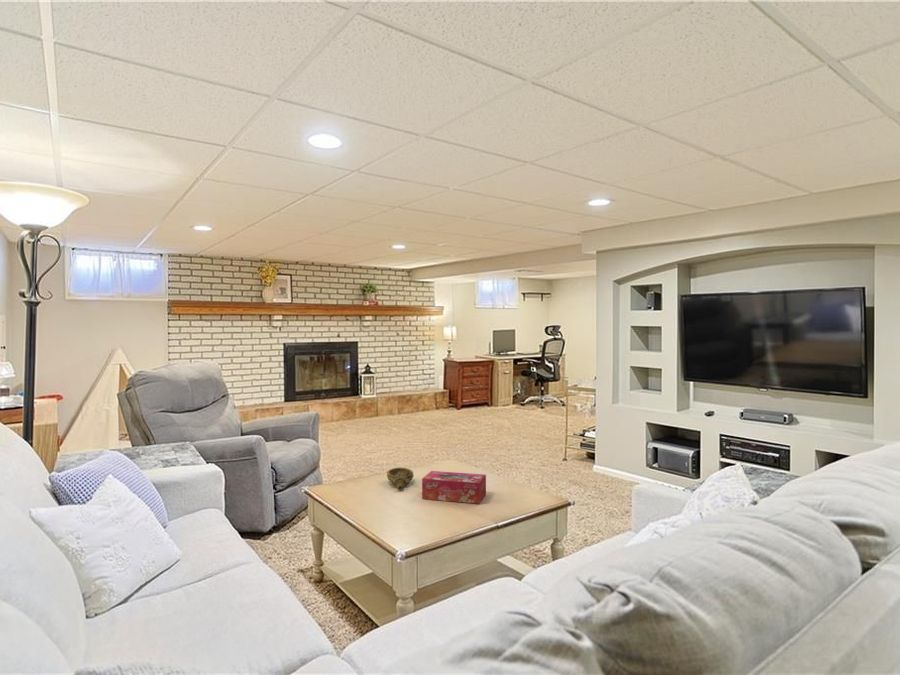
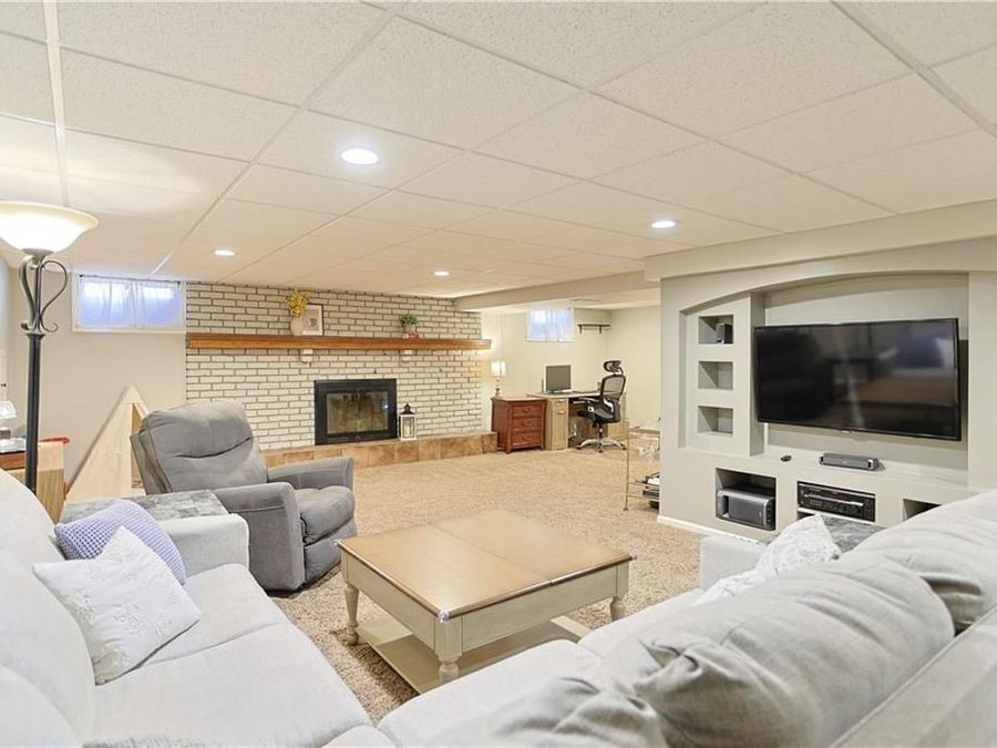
- decorative bowl [386,467,414,491]
- tissue box [421,470,487,505]
